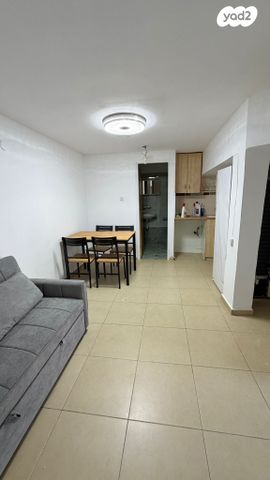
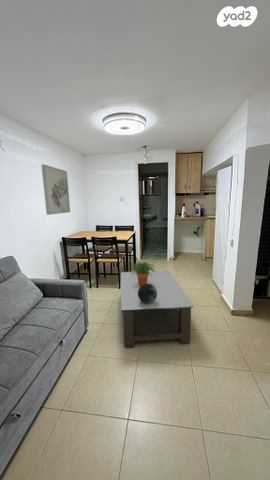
+ wall art [41,163,71,216]
+ coffee table [120,269,195,349]
+ potted plant [129,261,155,286]
+ decorative sphere [138,284,157,304]
